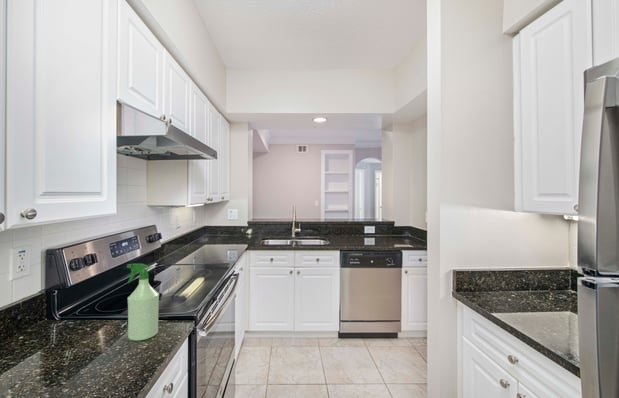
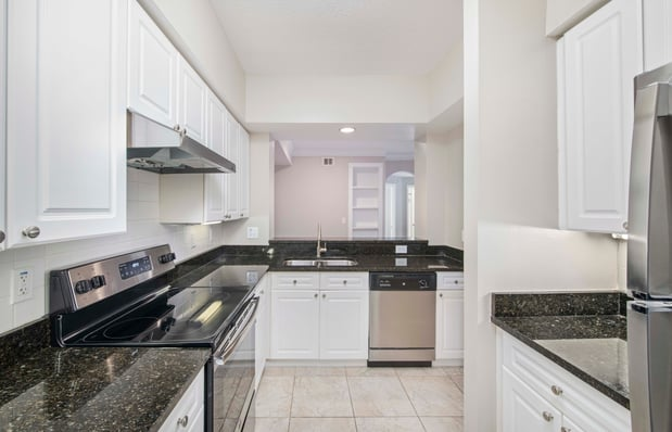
- spray bottle [126,263,160,342]
